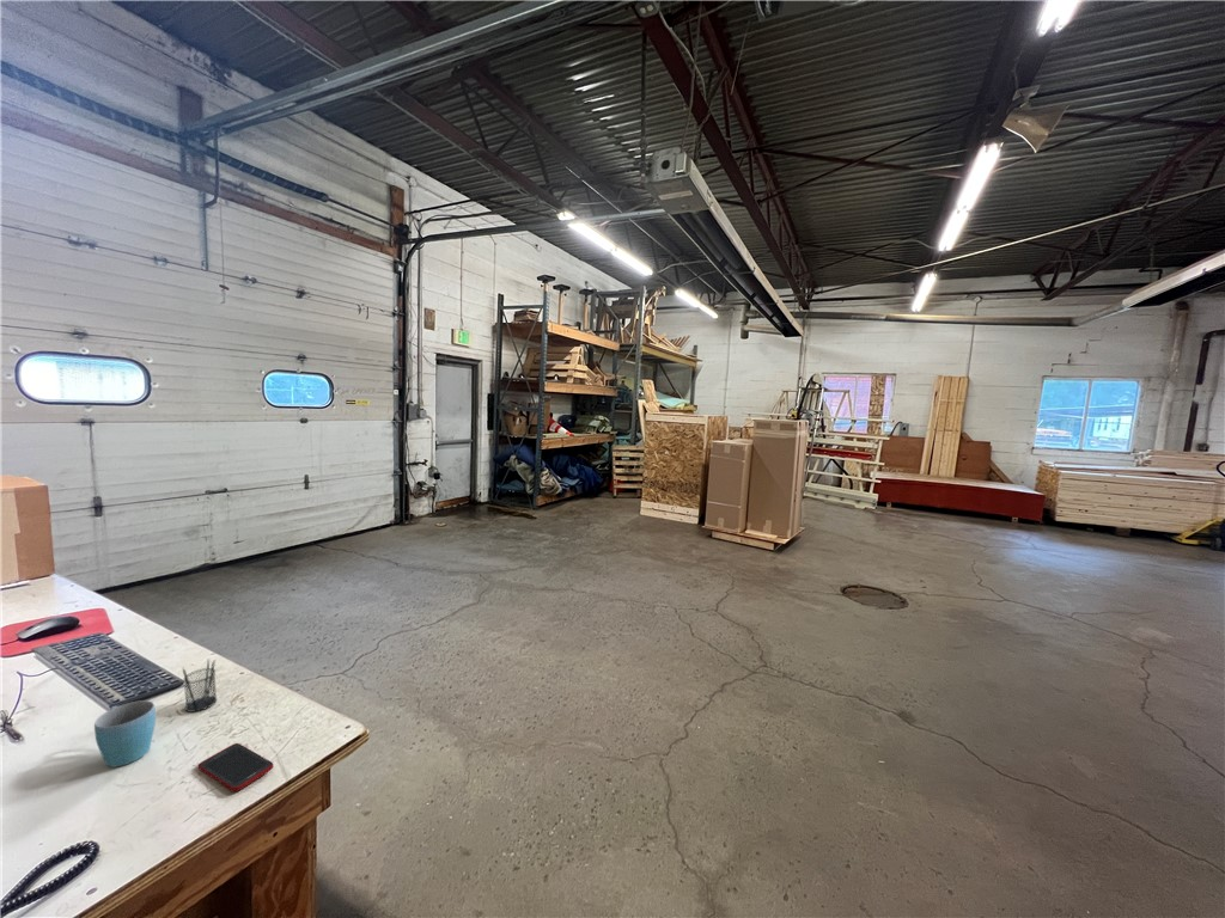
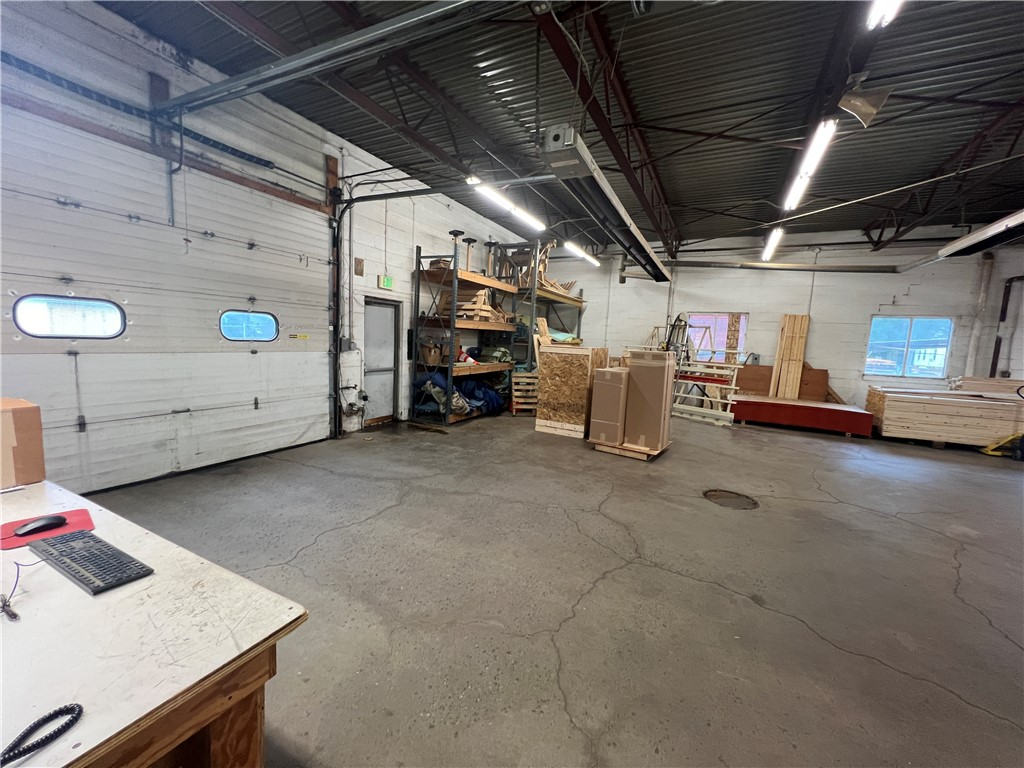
- mug [93,699,157,769]
- cell phone [197,742,275,792]
- pencil holder [182,659,218,714]
